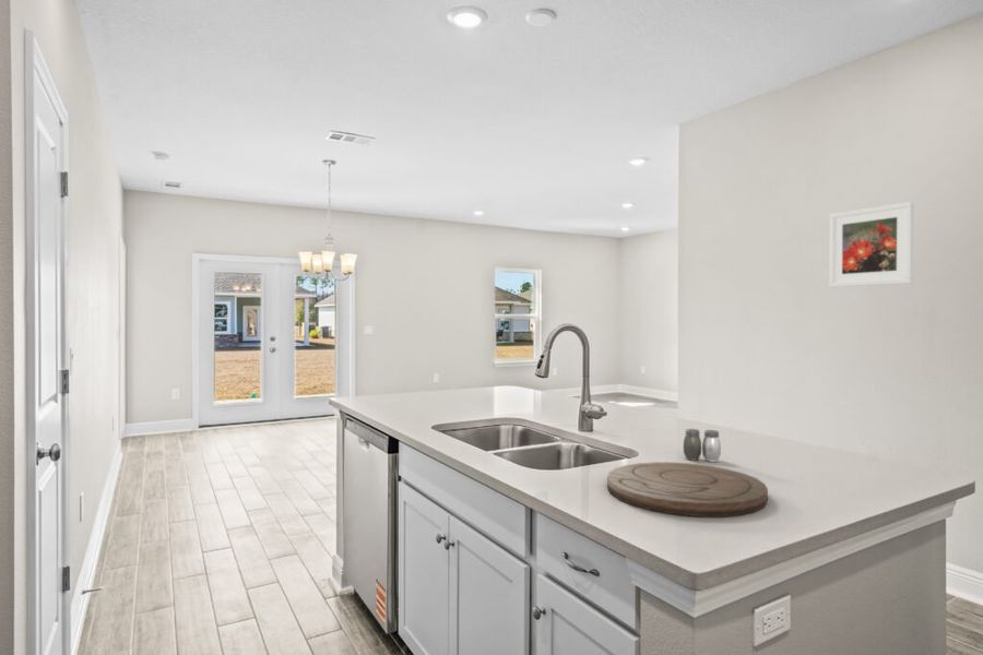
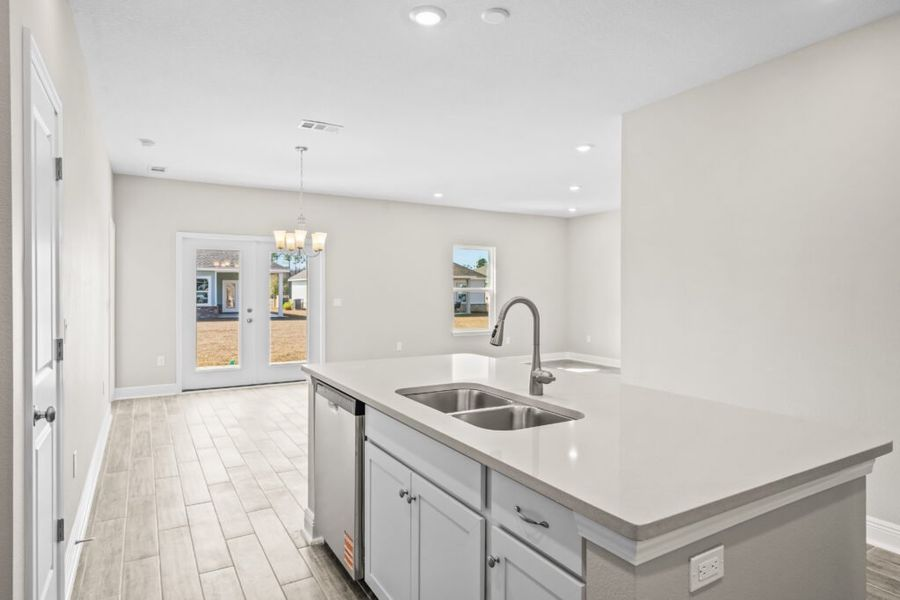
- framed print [828,201,914,288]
- cutting board [606,461,769,517]
- salt and pepper shaker [683,428,722,463]
